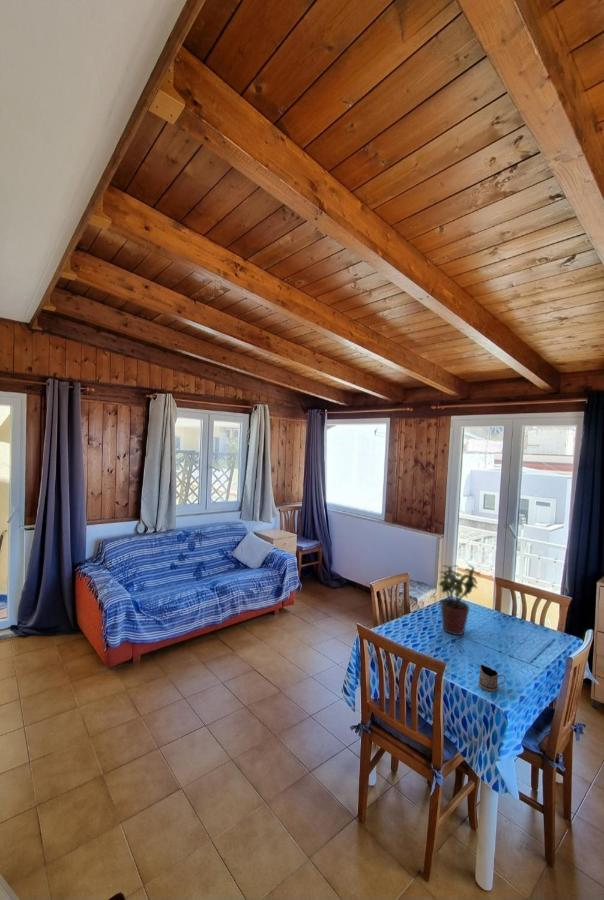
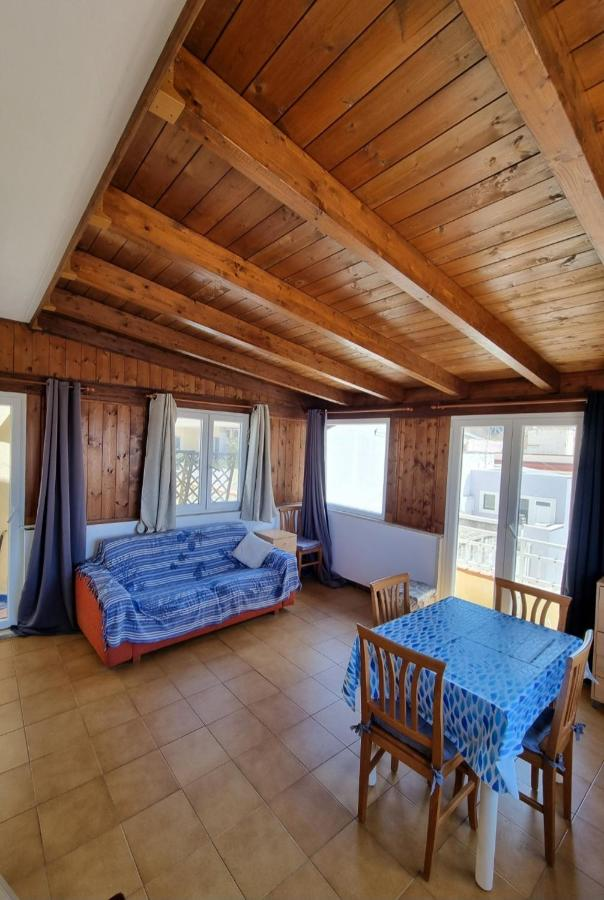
- tea glass holder [477,663,507,693]
- potted plant [438,564,482,636]
